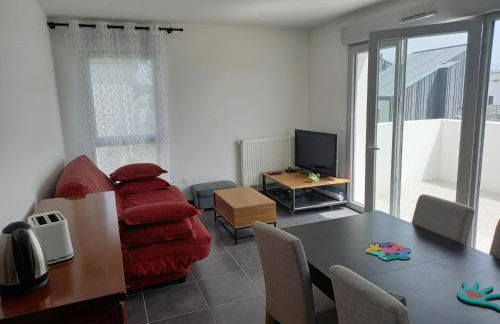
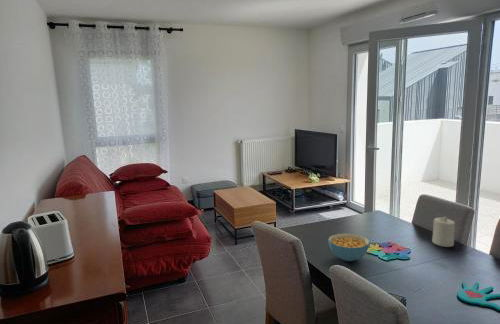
+ cereal bowl [327,232,371,262]
+ candle [431,216,456,248]
